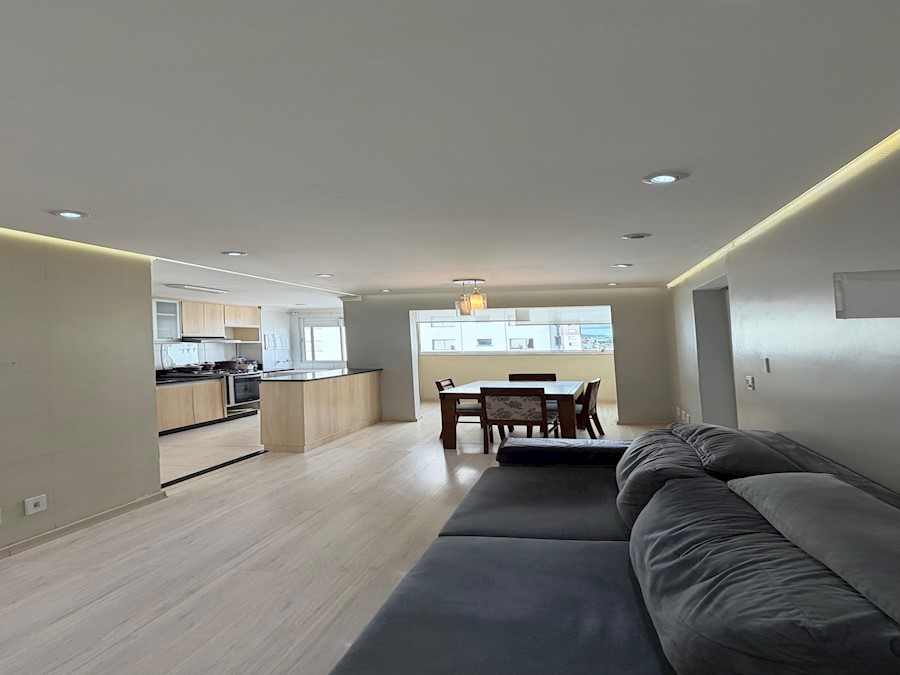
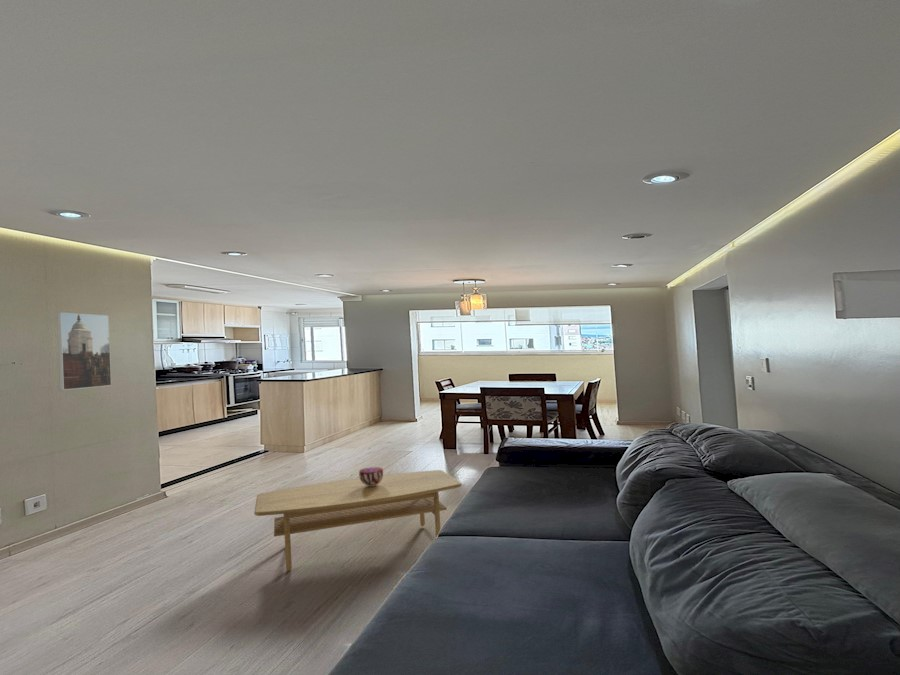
+ coffee table [253,469,463,572]
+ decorative bowl [358,466,384,486]
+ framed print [56,311,112,391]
